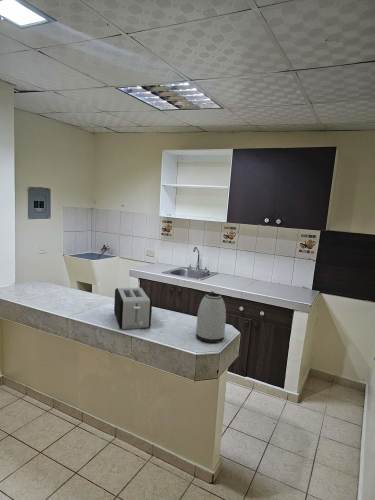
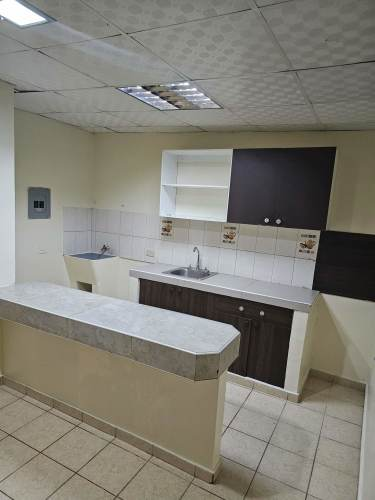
- toaster [113,287,153,330]
- kettle [195,290,227,344]
